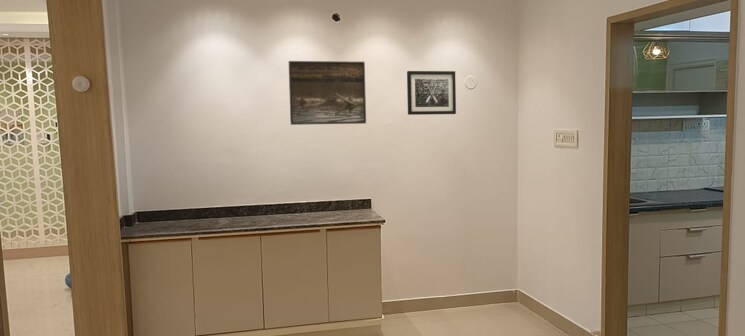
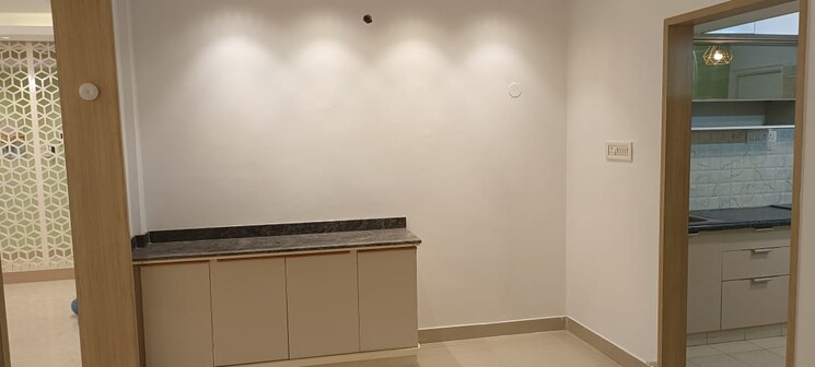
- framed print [288,60,367,126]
- wall art [406,70,457,116]
